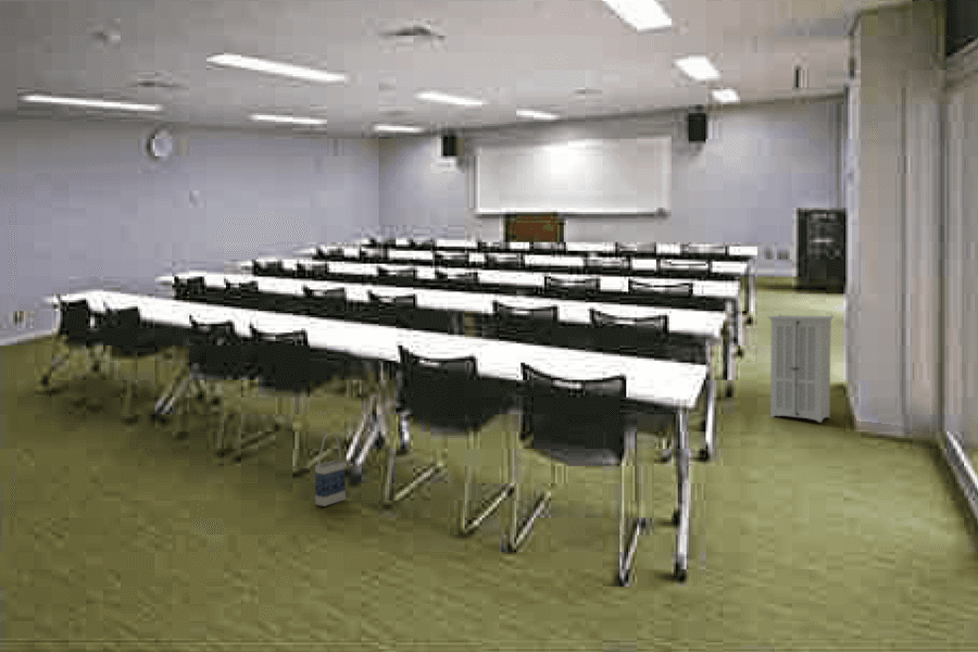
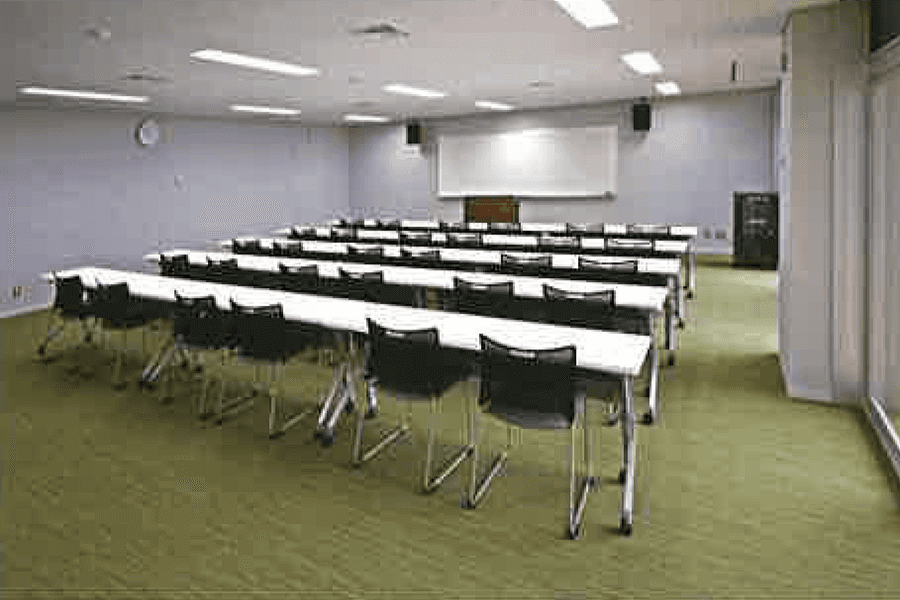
- bag [314,432,347,507]
- storage cabinet [766,313,836,424]
